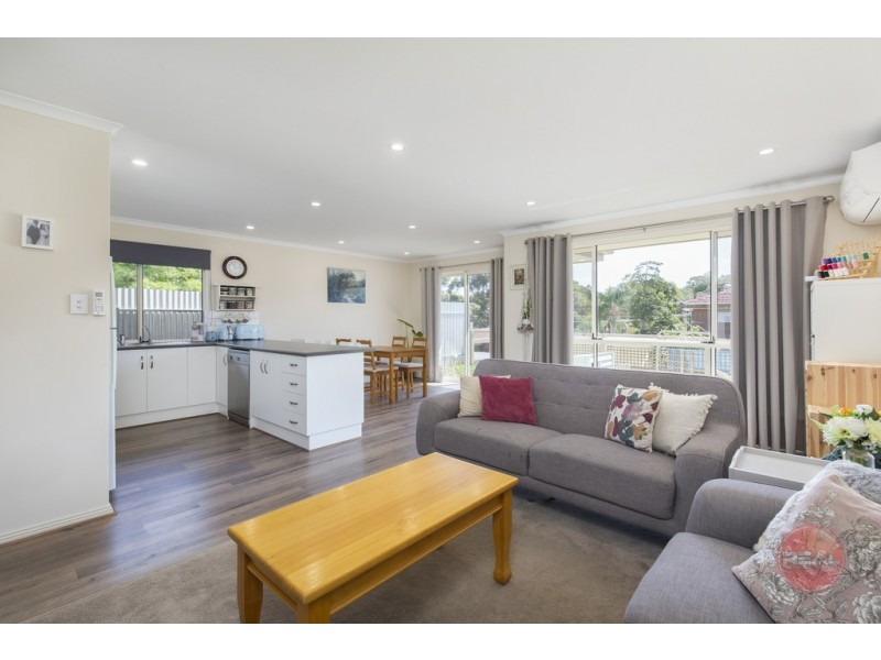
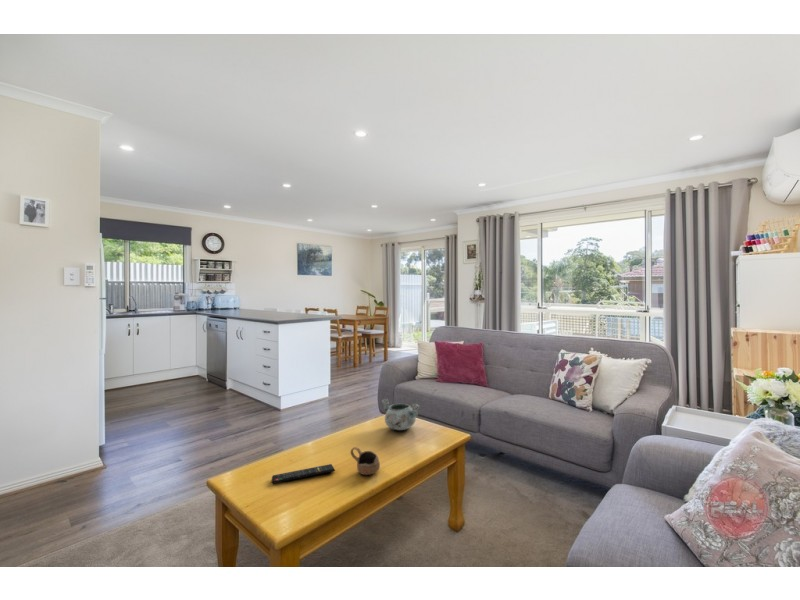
+ cup [350,446,381,476]
+ decorative bowl [380,398,421,431]
+ remote control [271,463,336,484]
